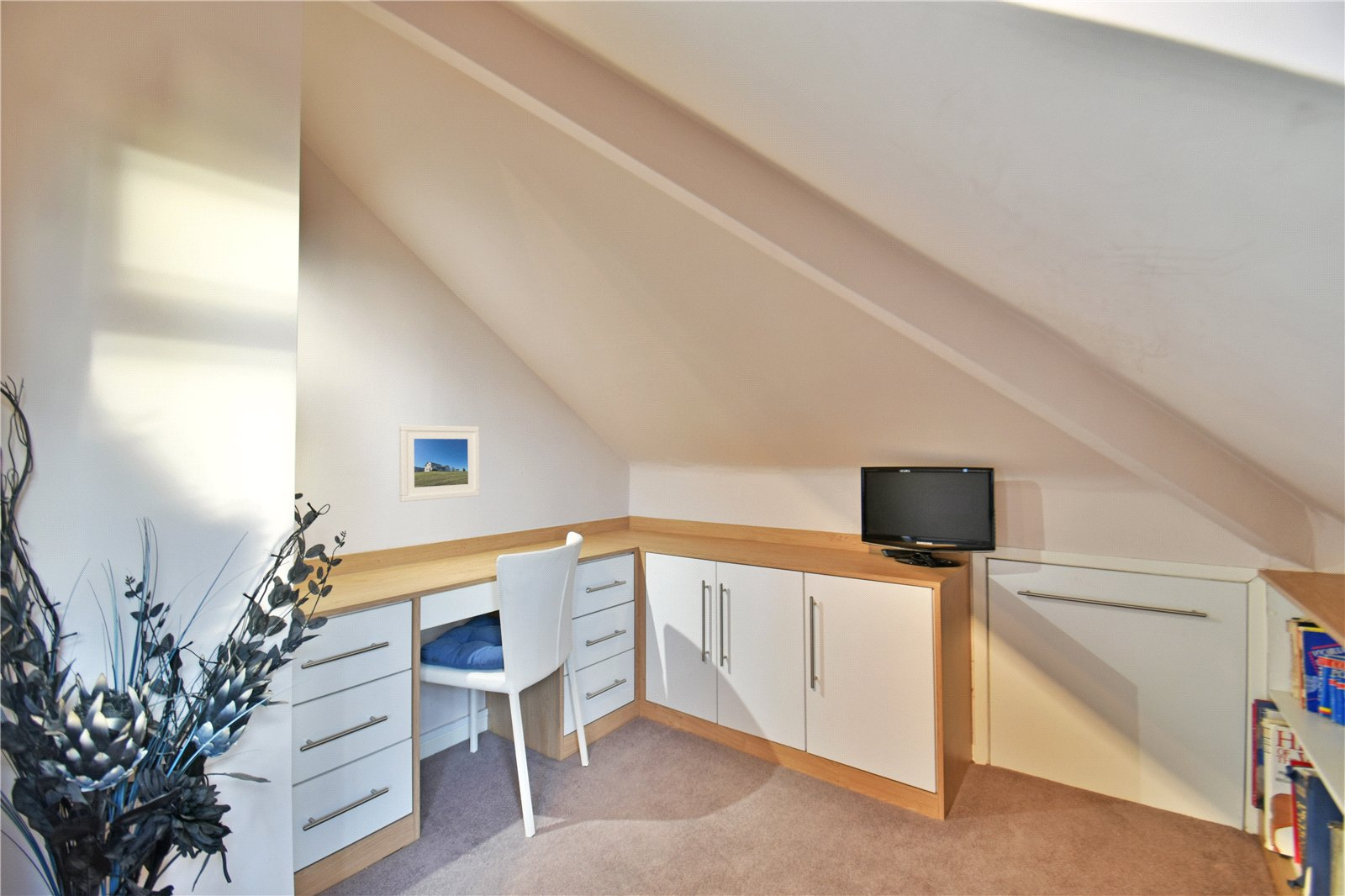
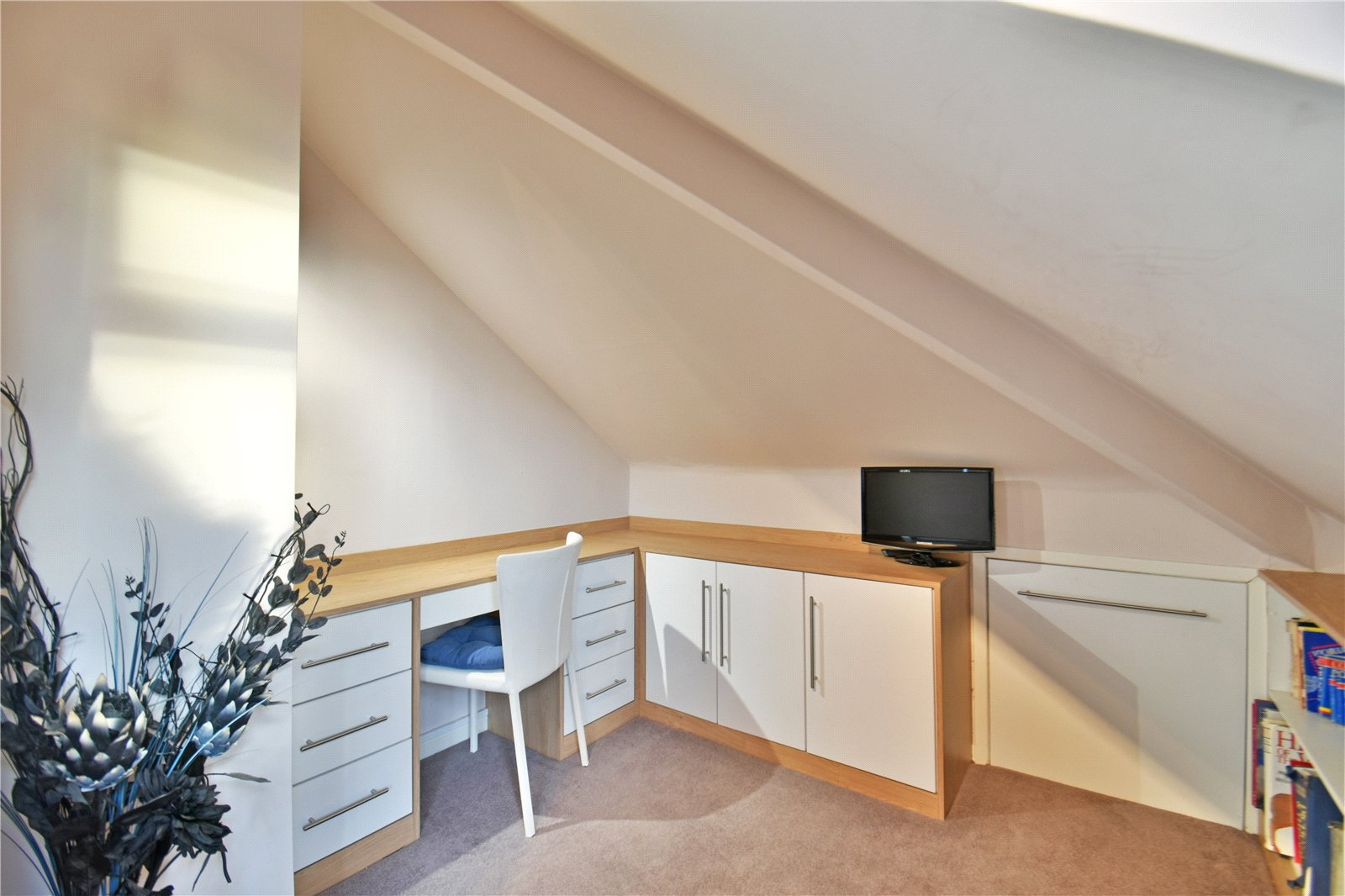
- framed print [398,424,481,503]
